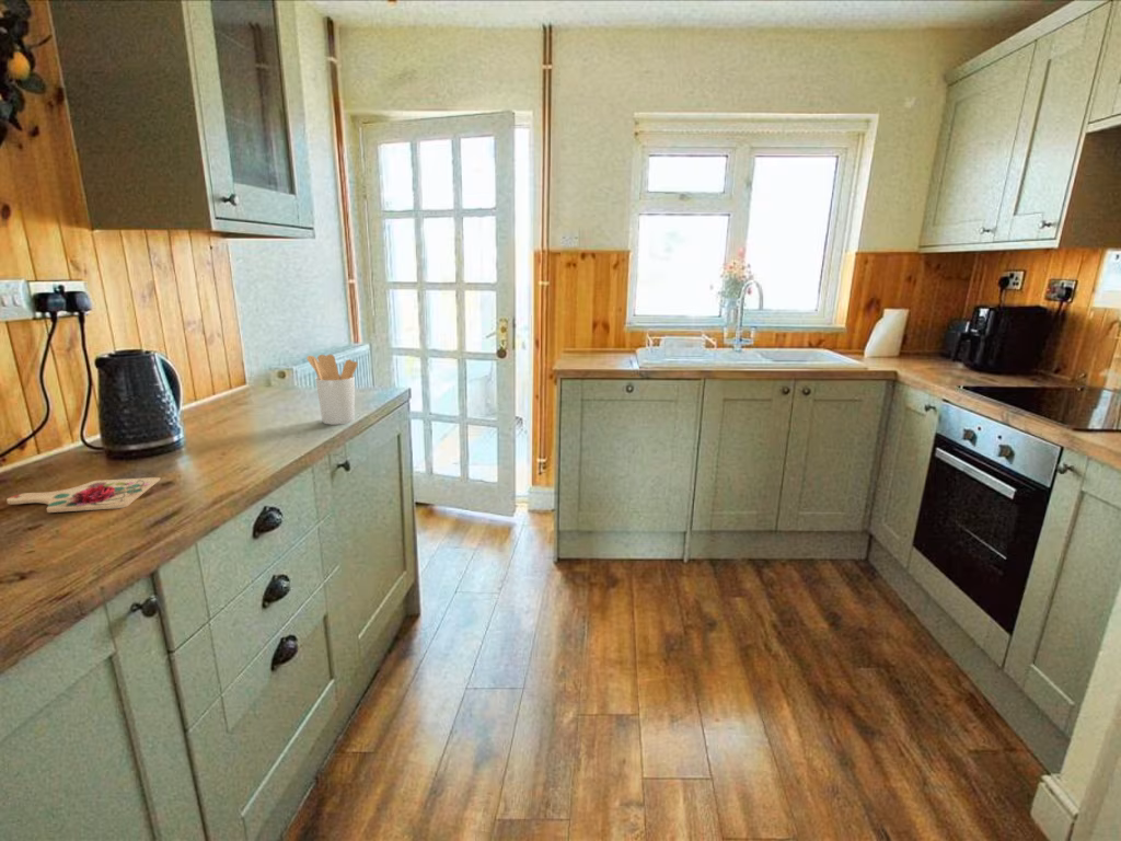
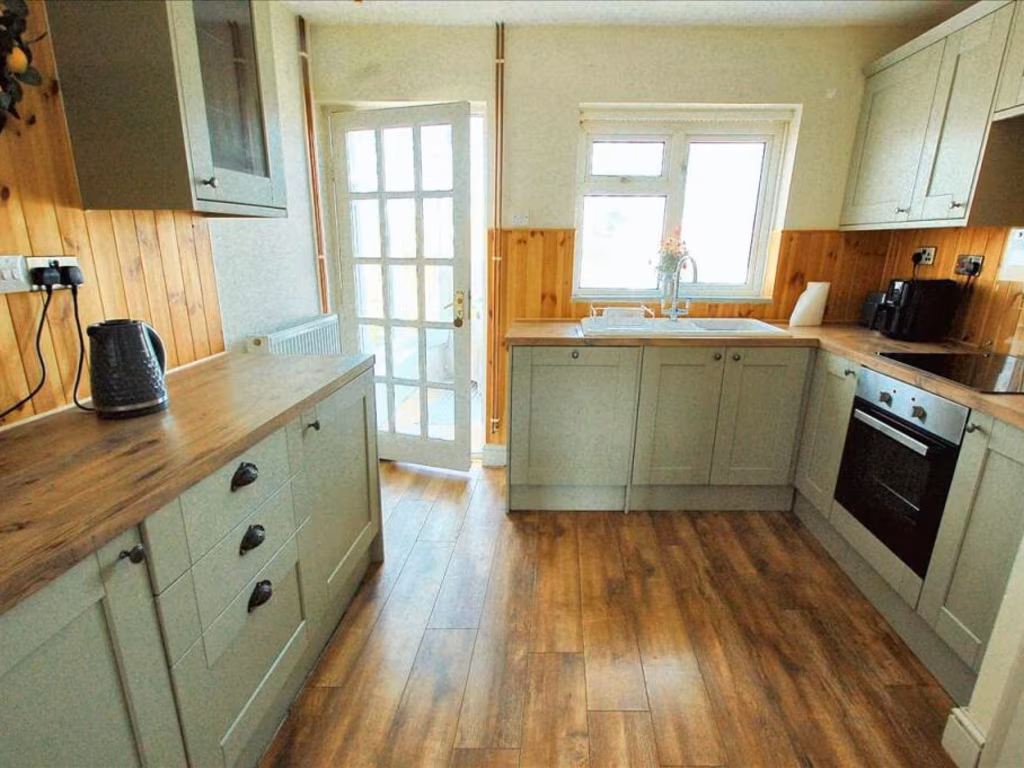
- utensil holder [305,354,359,426]
- cutting board [5,476,162,514]
